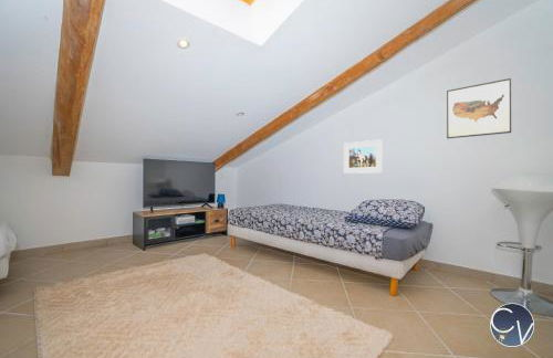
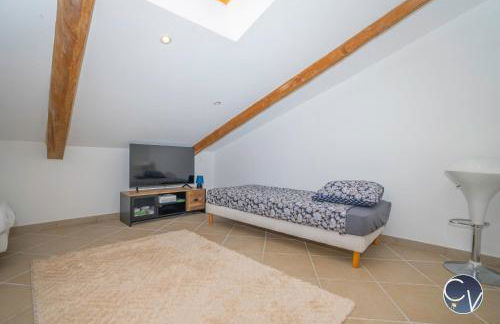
- wall art [446,77,512,139]
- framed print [343,138,383,175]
